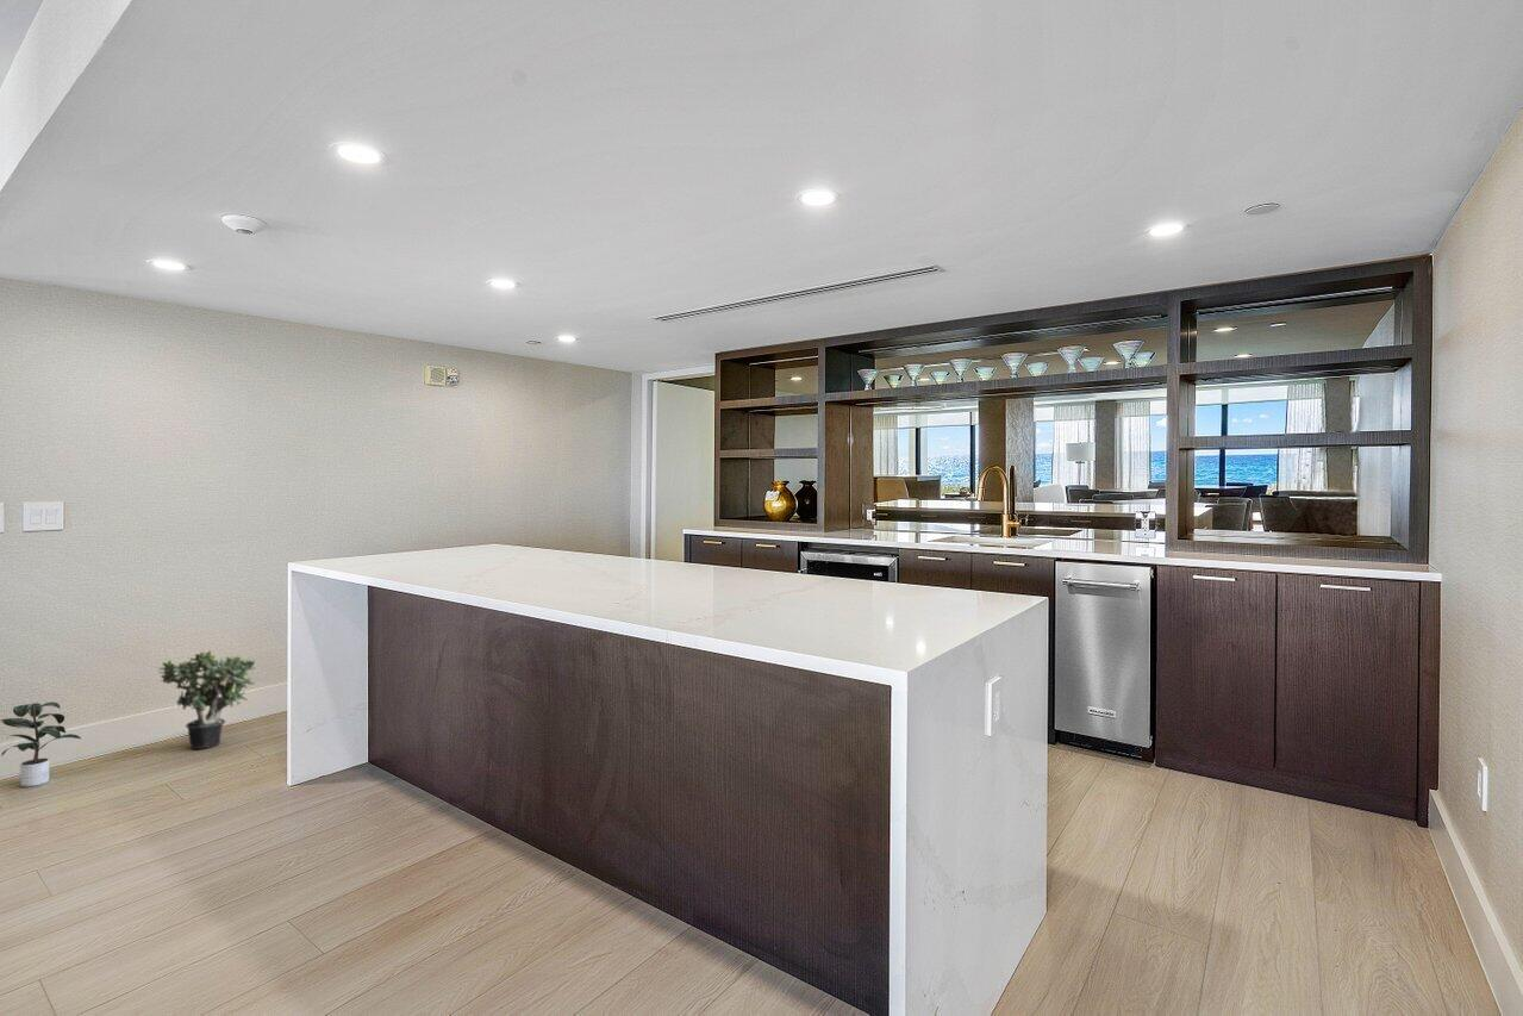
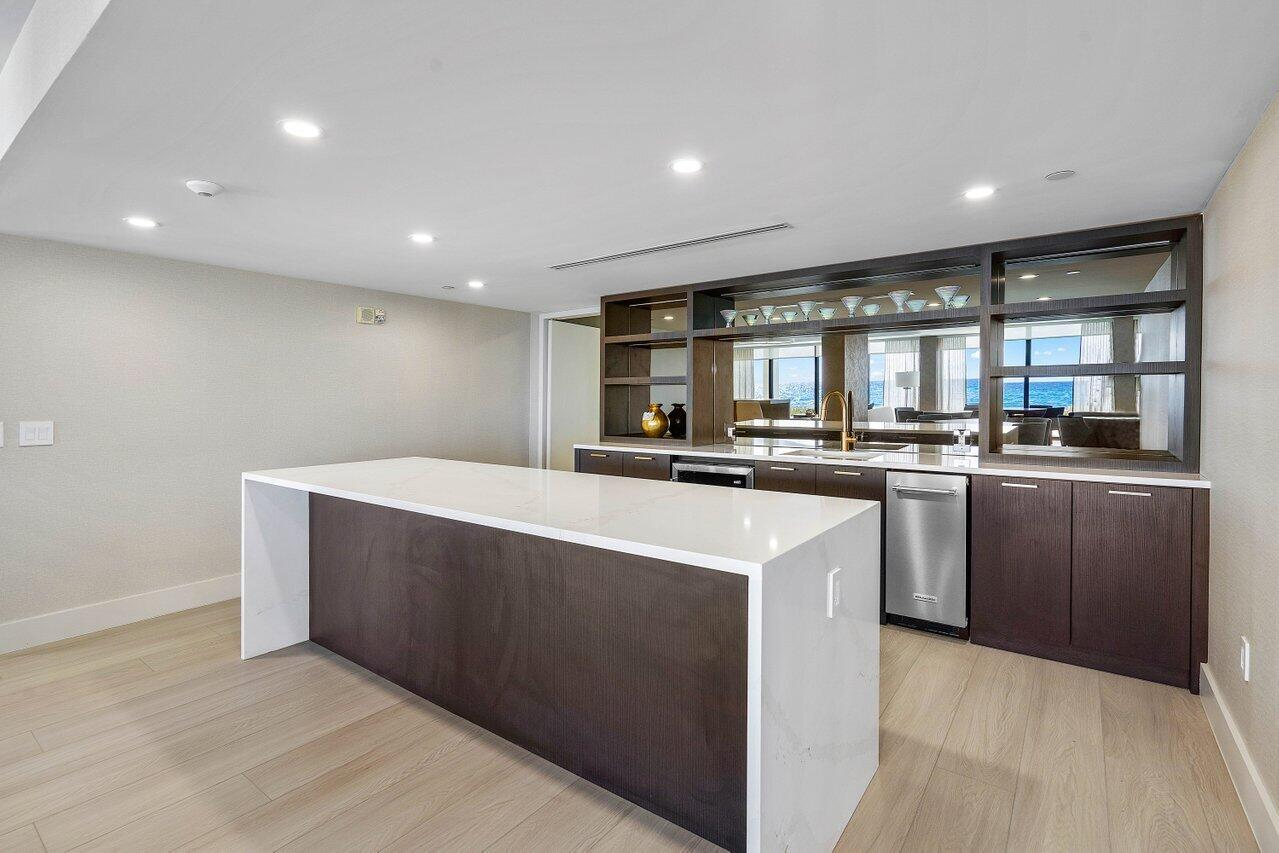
- potted plant [0,700,83,789]
- potted plant [156,649,256,750]
